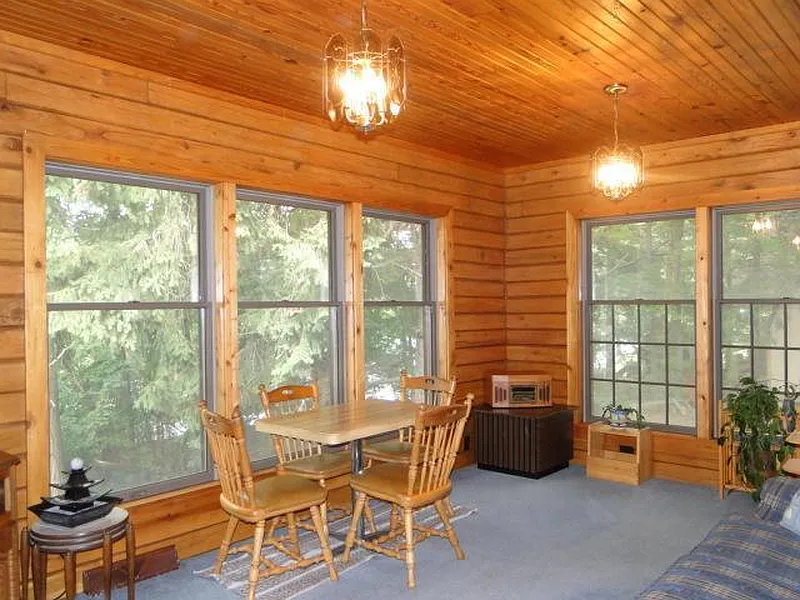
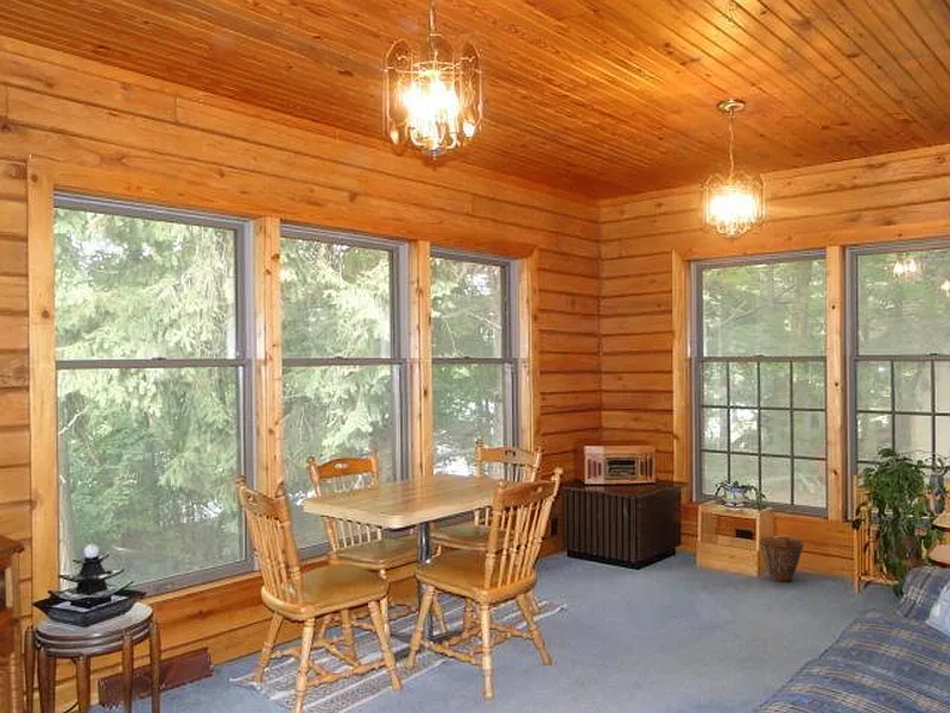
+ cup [758,535,805,582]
